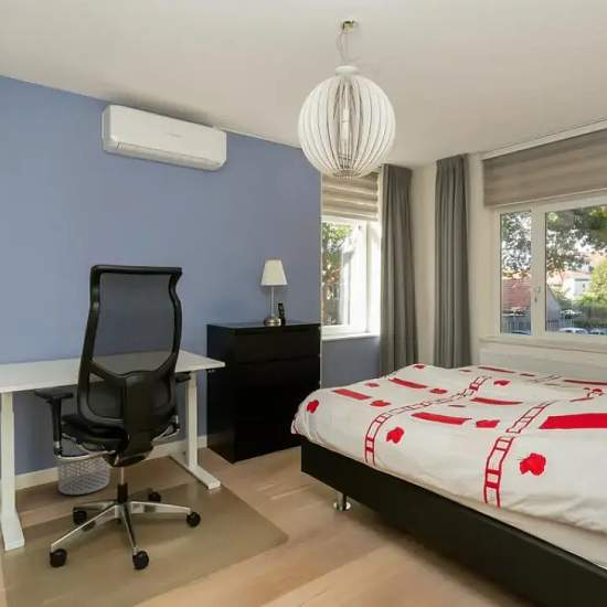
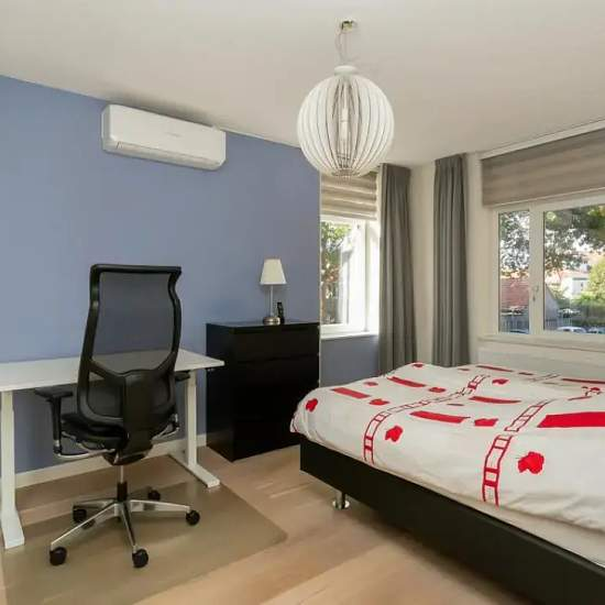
- waste bin [56,439,111,496]
